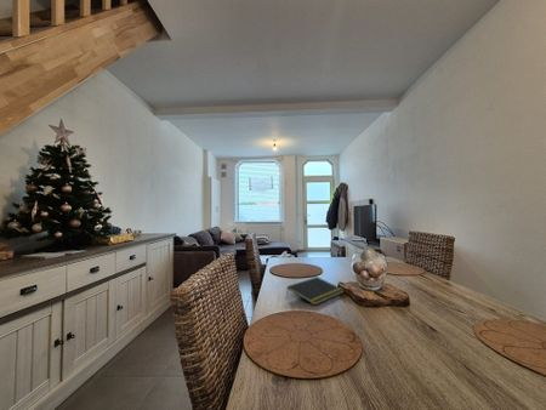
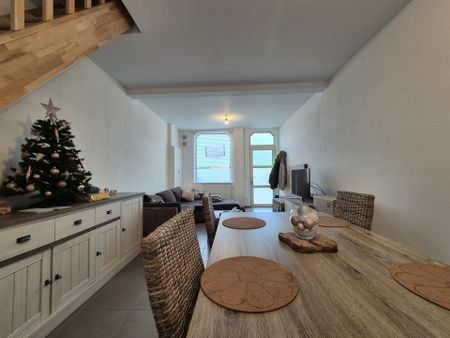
- notepad [285,275,345,307]
